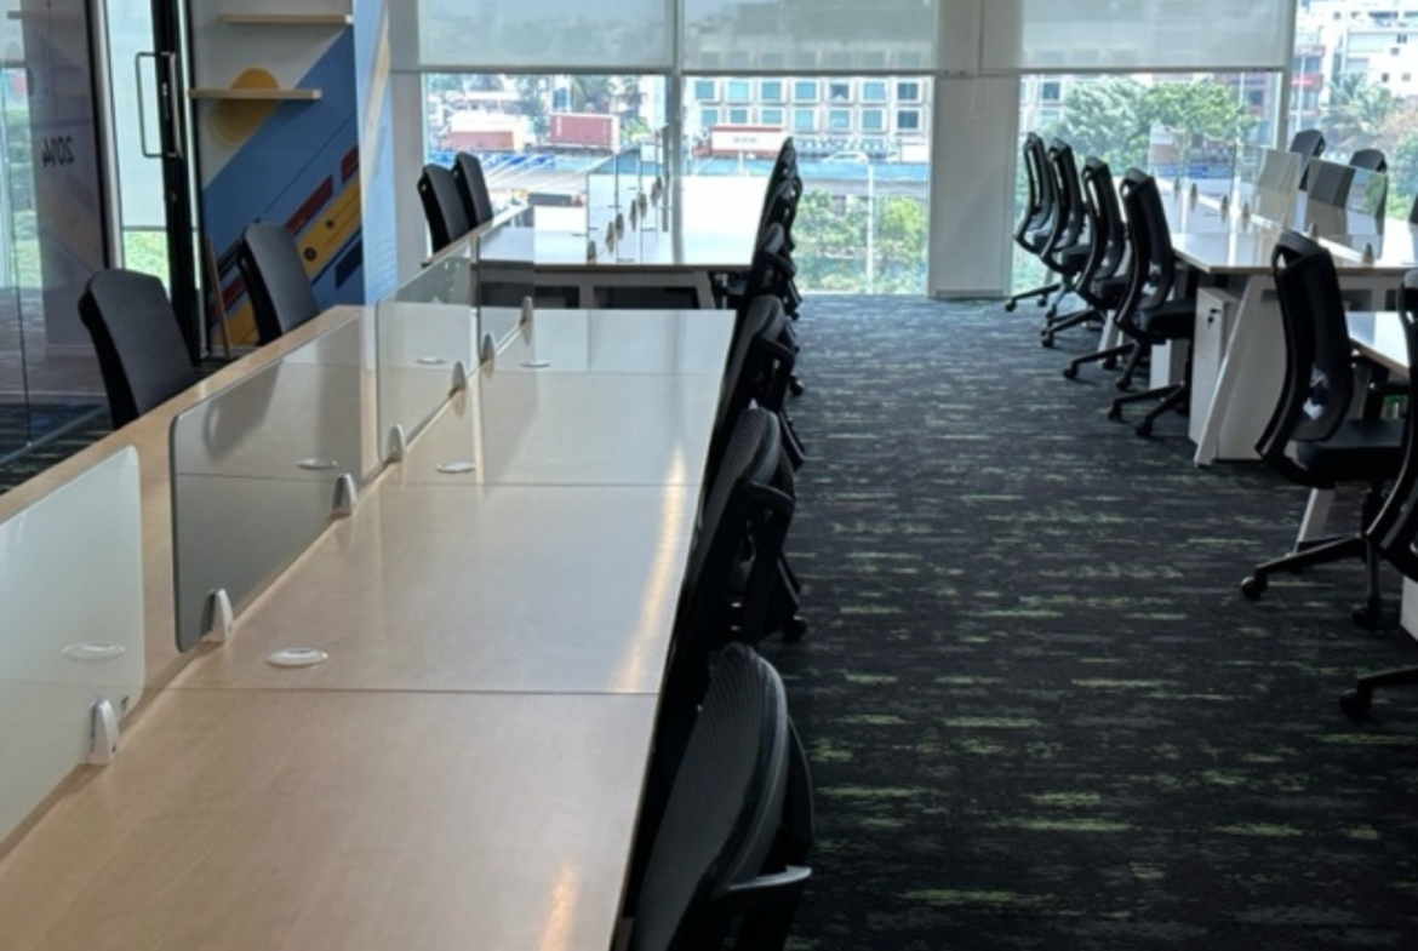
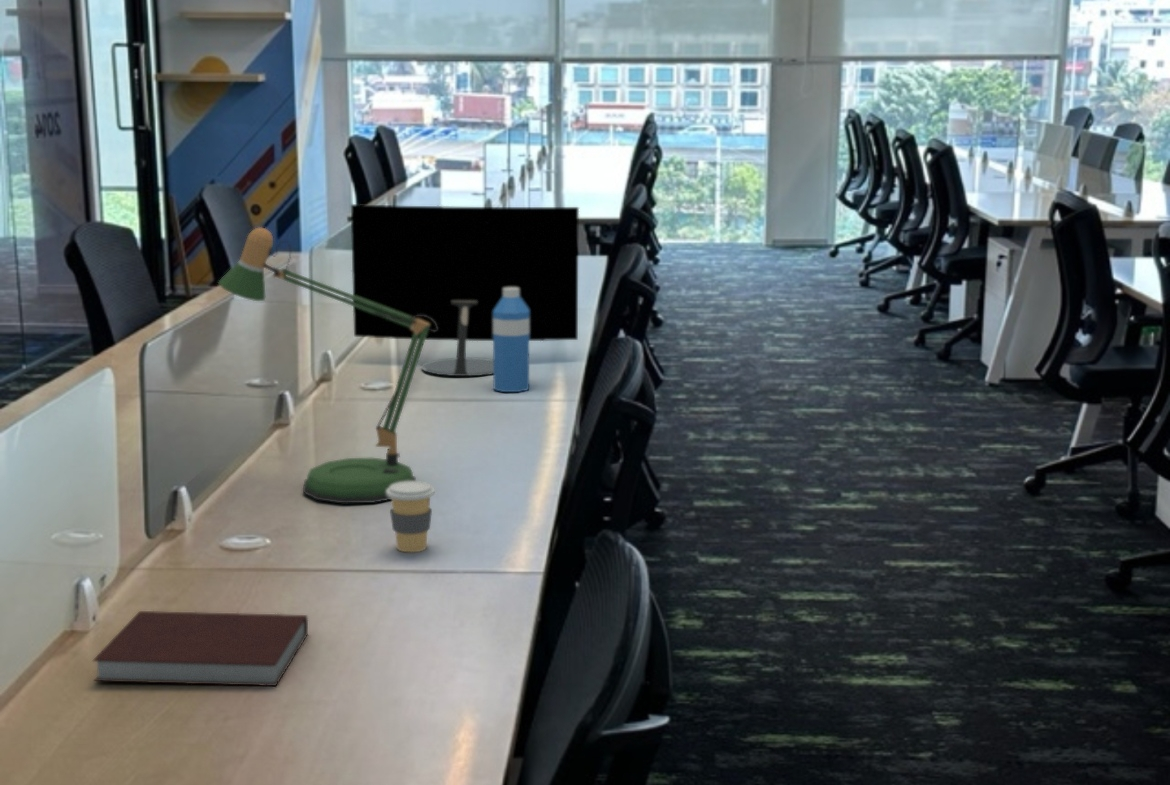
+ desk lamp [217,226,438,504]
+ coffee cup [386,480,436,553]
+ water bottle [492,287,530,393]
+ monitor [350,203,580,377]
+ notebook [92,610,309,687]
